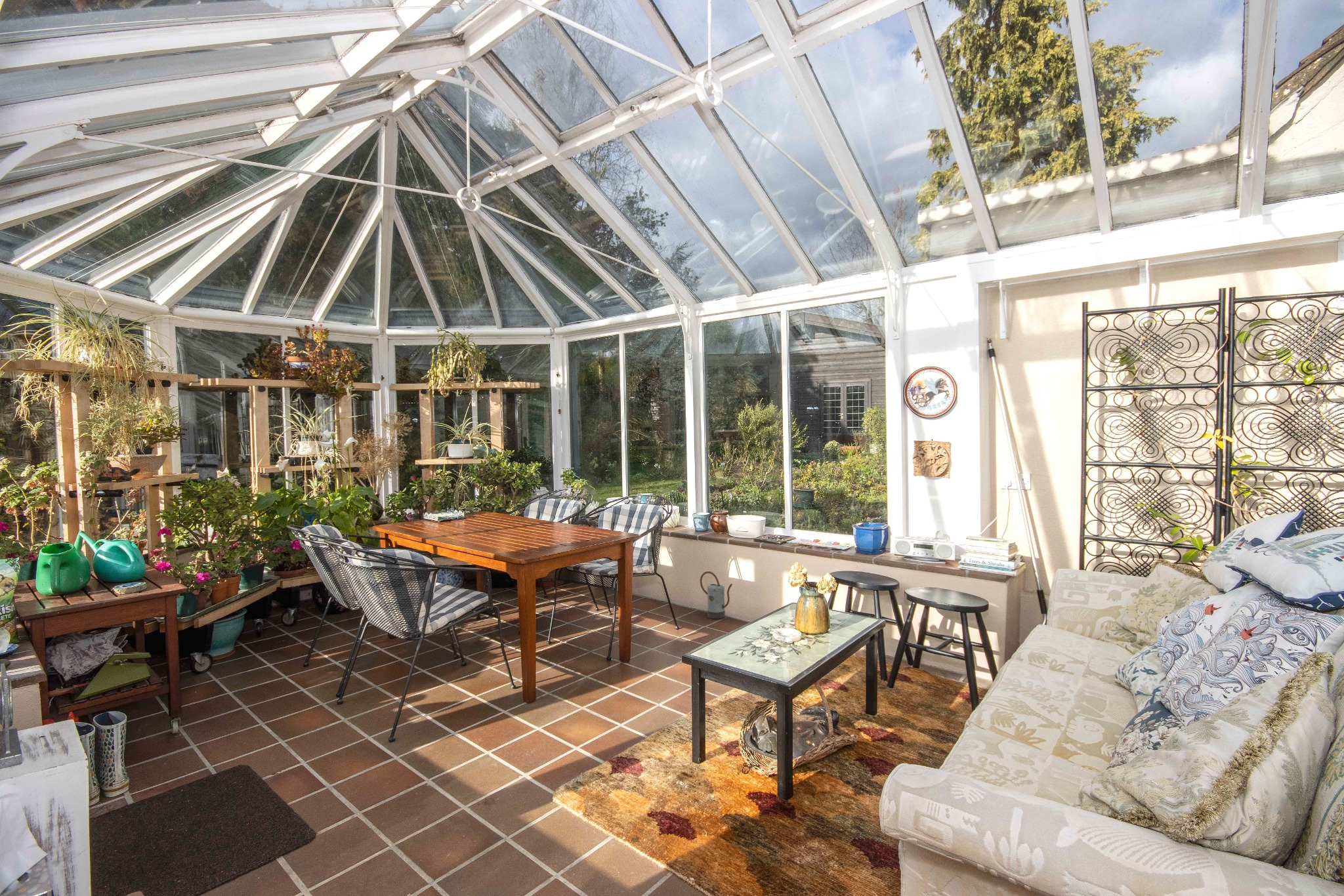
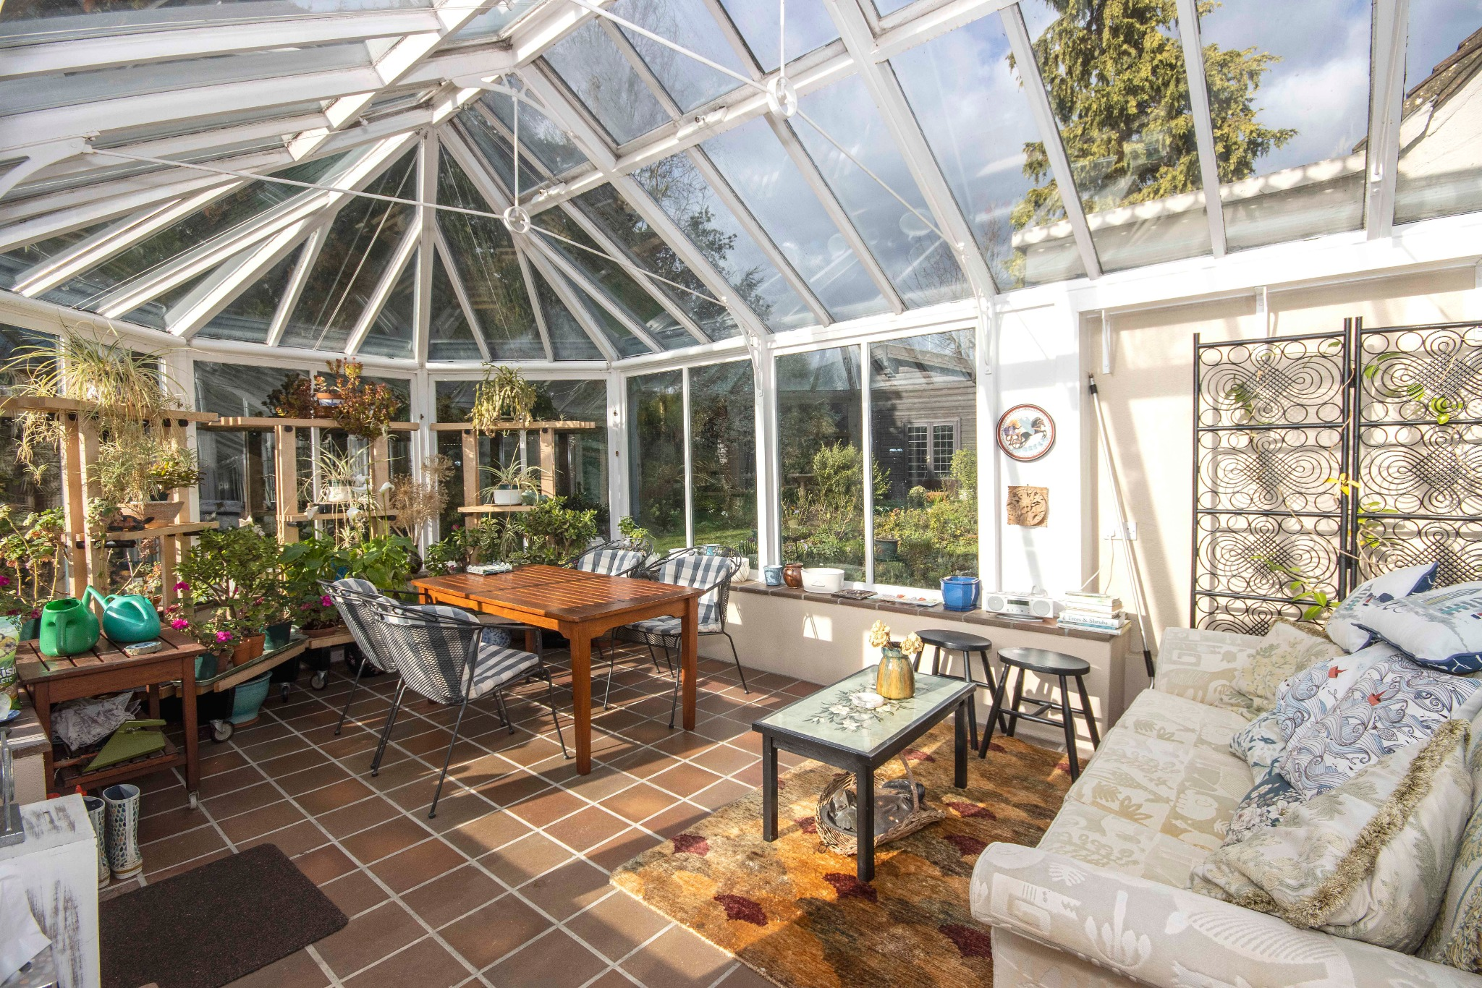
- watering can [700,571,733,619]
